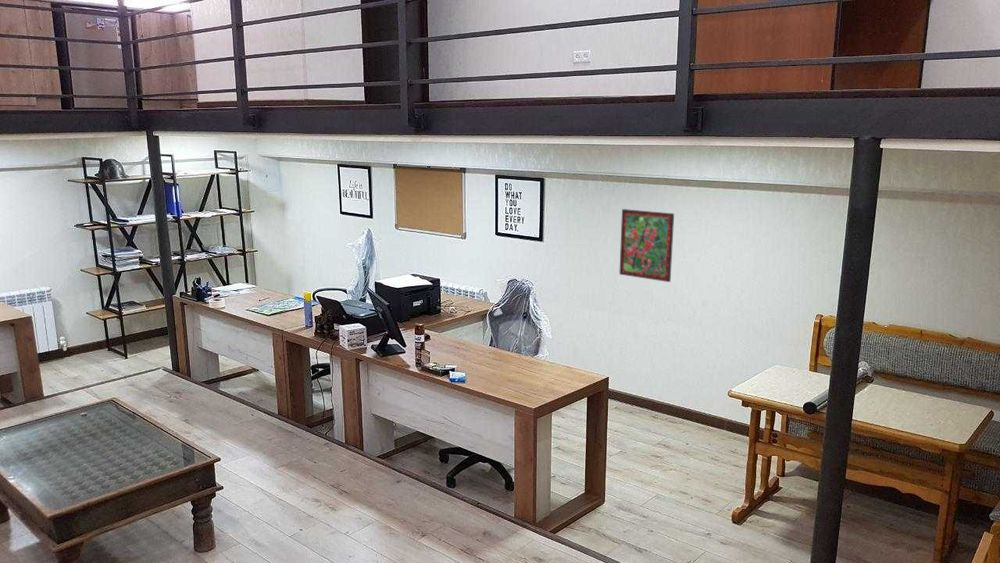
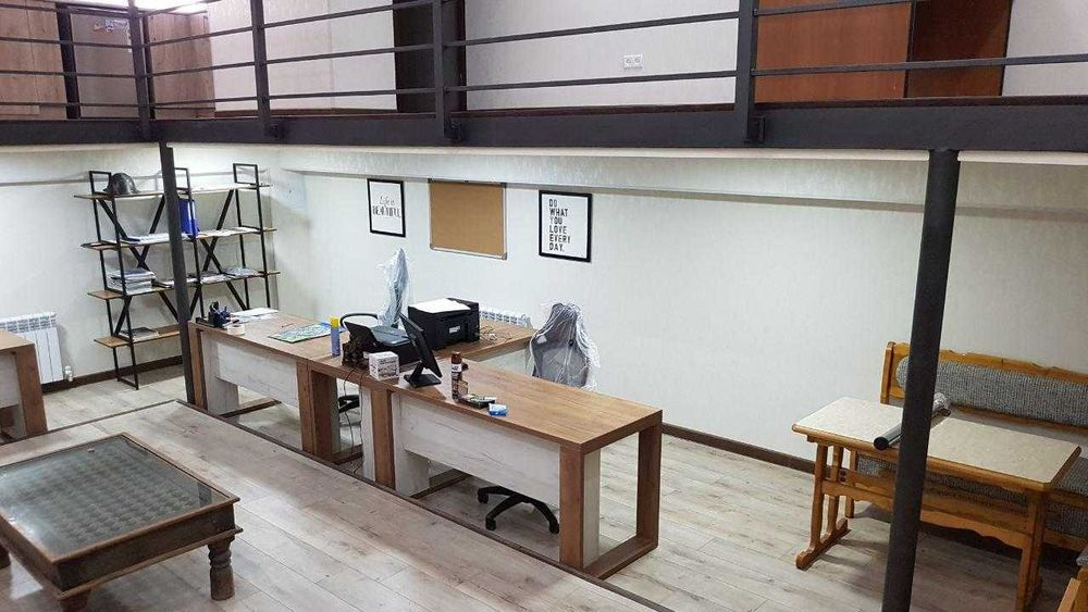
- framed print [618,208,675,283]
